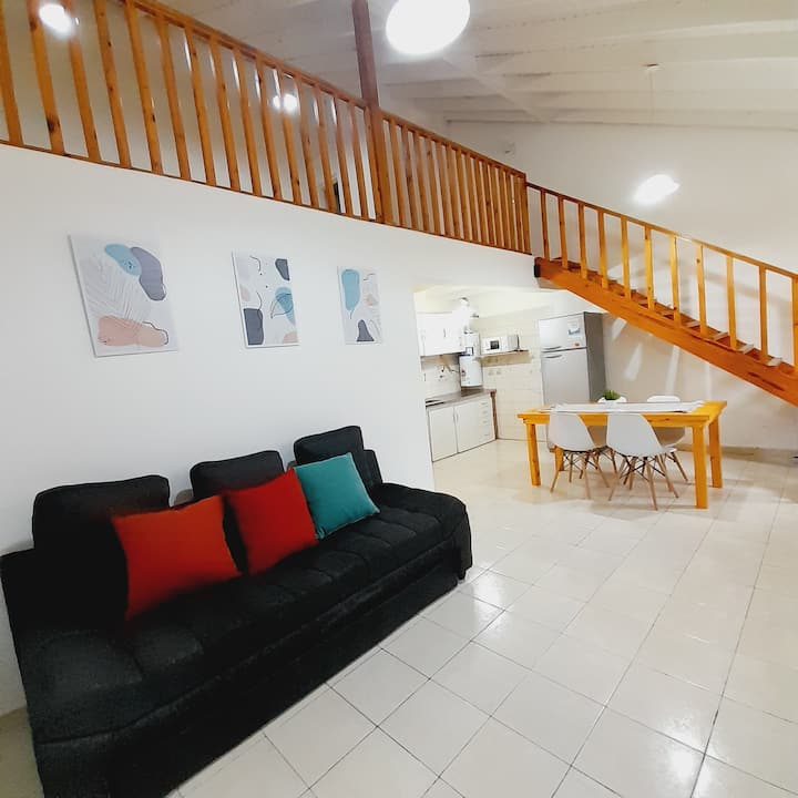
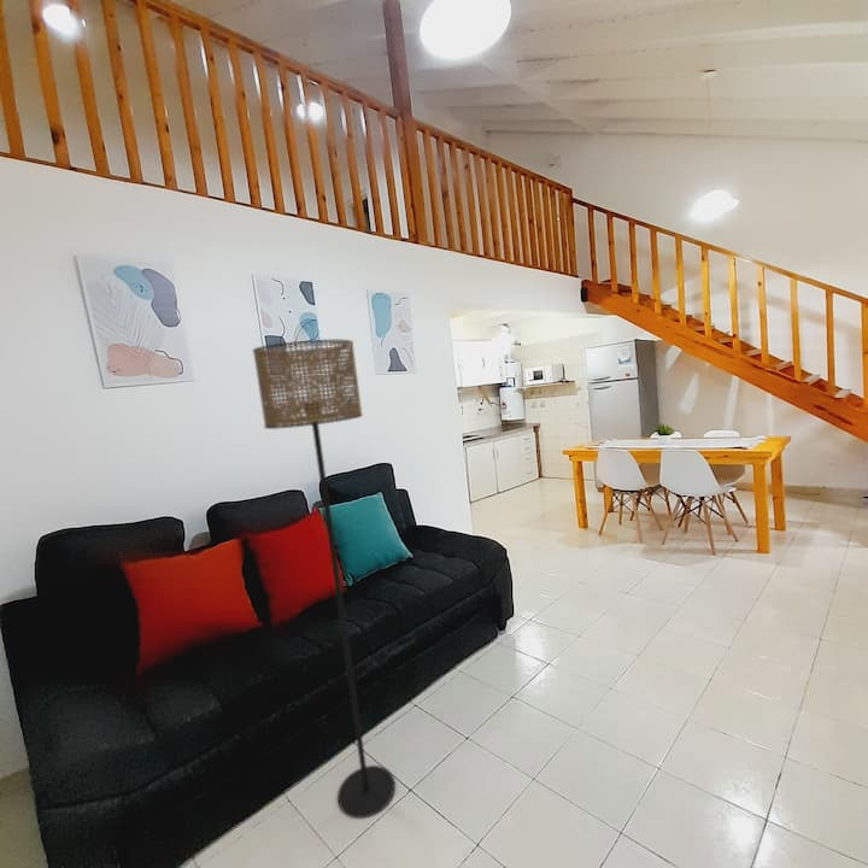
+ floor lamp [252,339,395,819]
